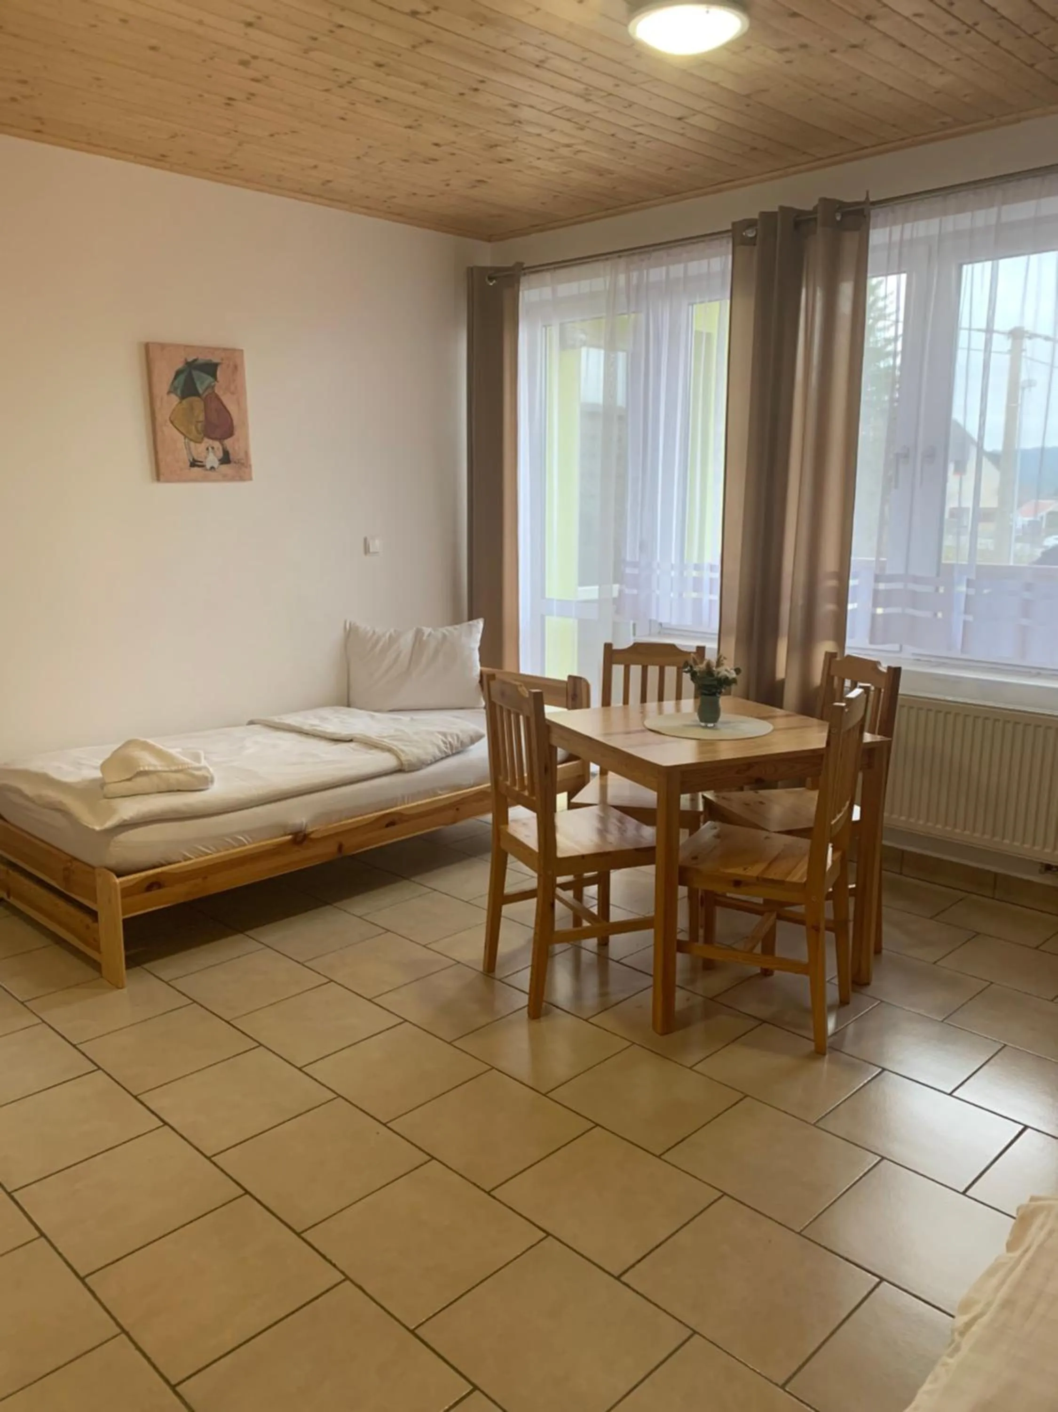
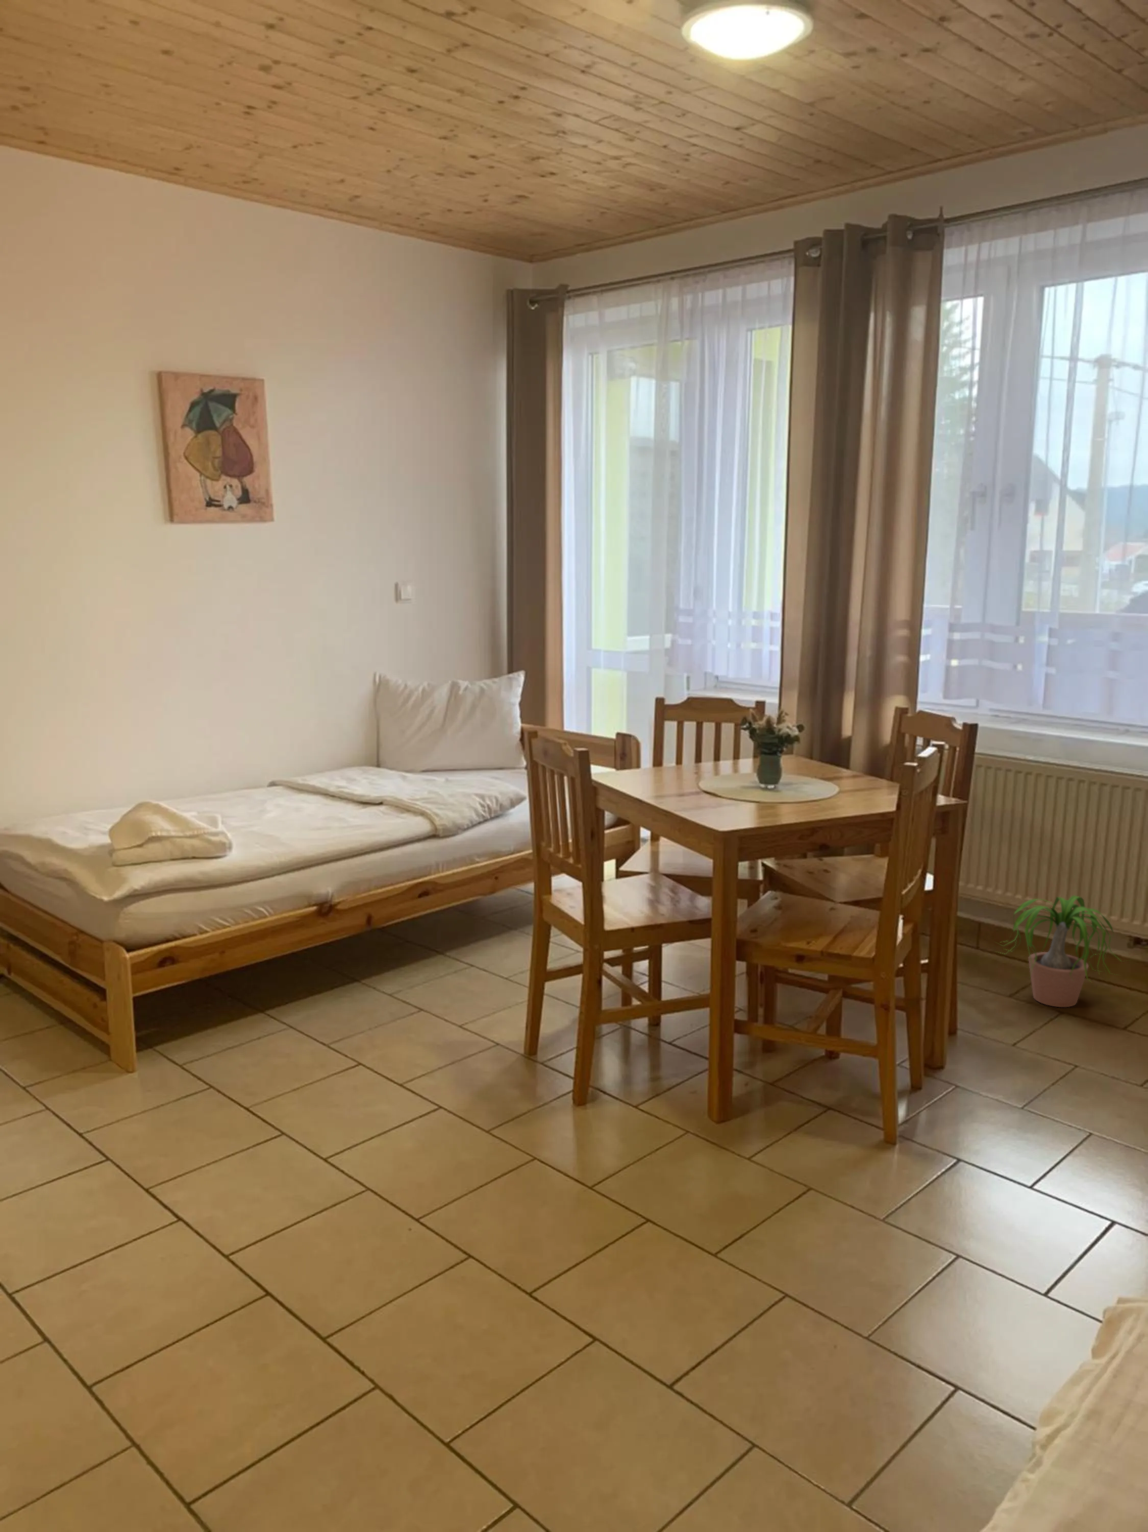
+ potted plant [992,895,1132,1007]
